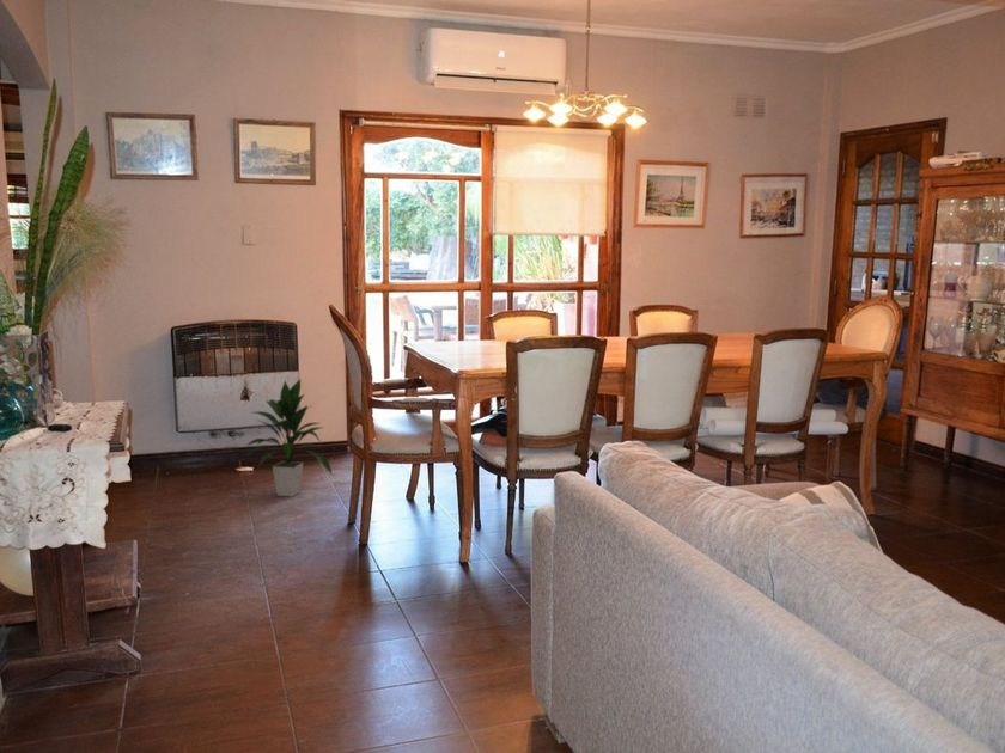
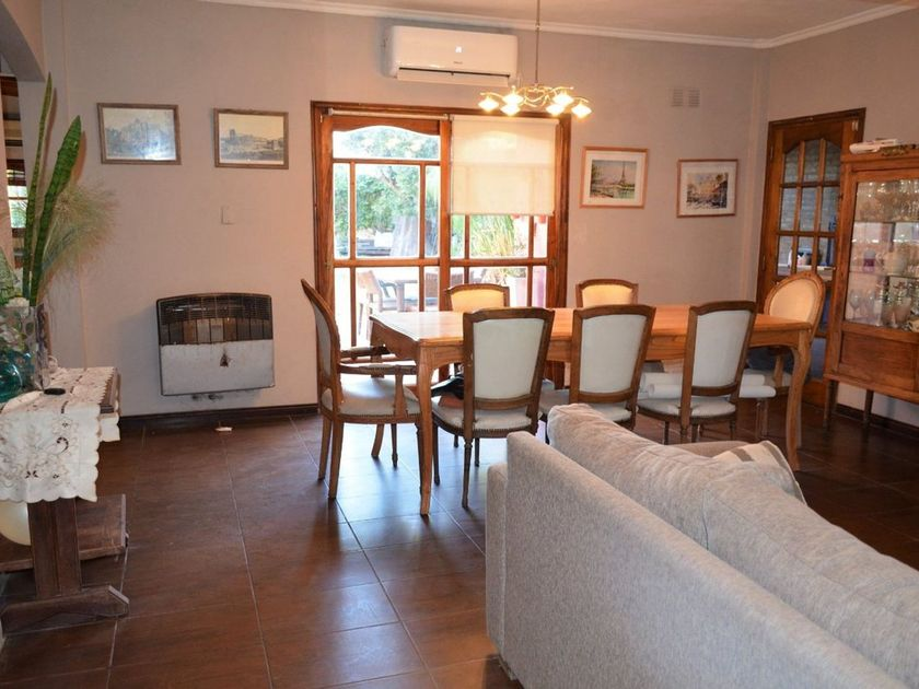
- indoor plant [245,378,334,497]
